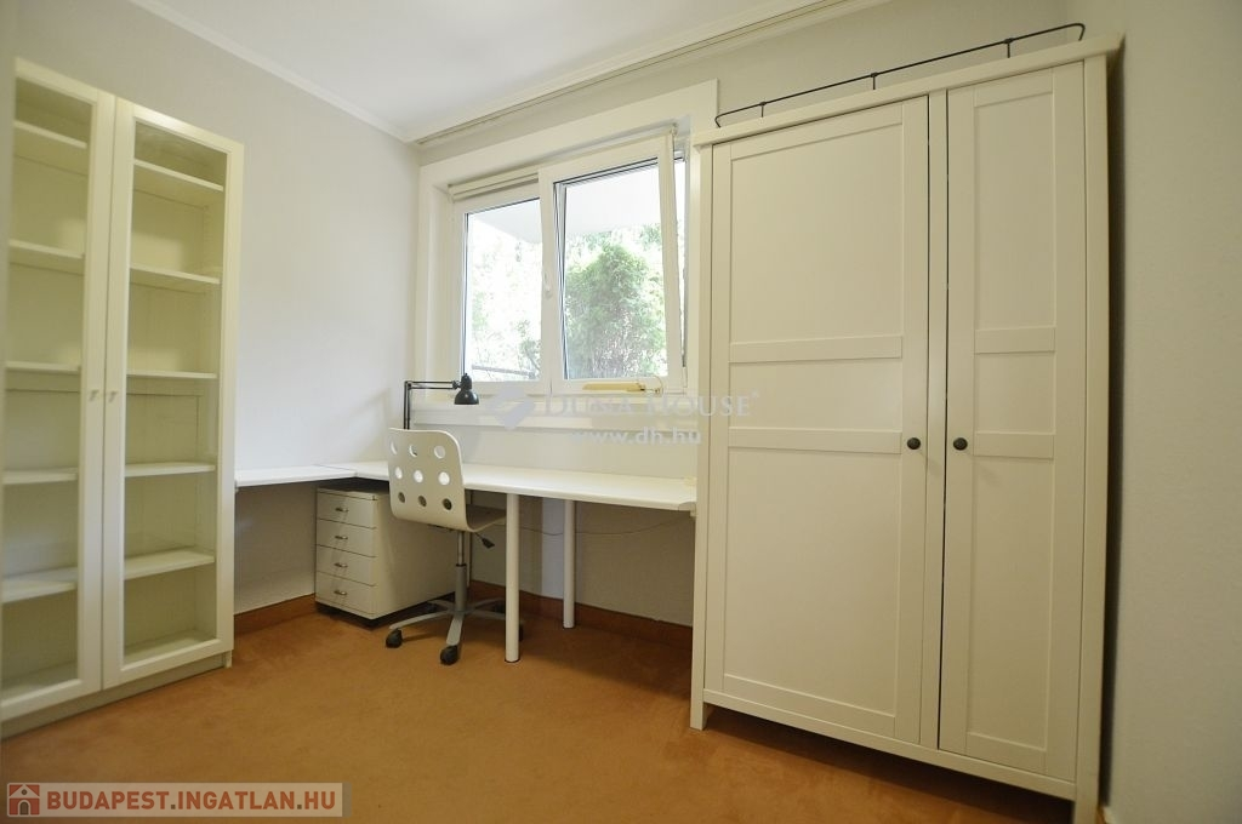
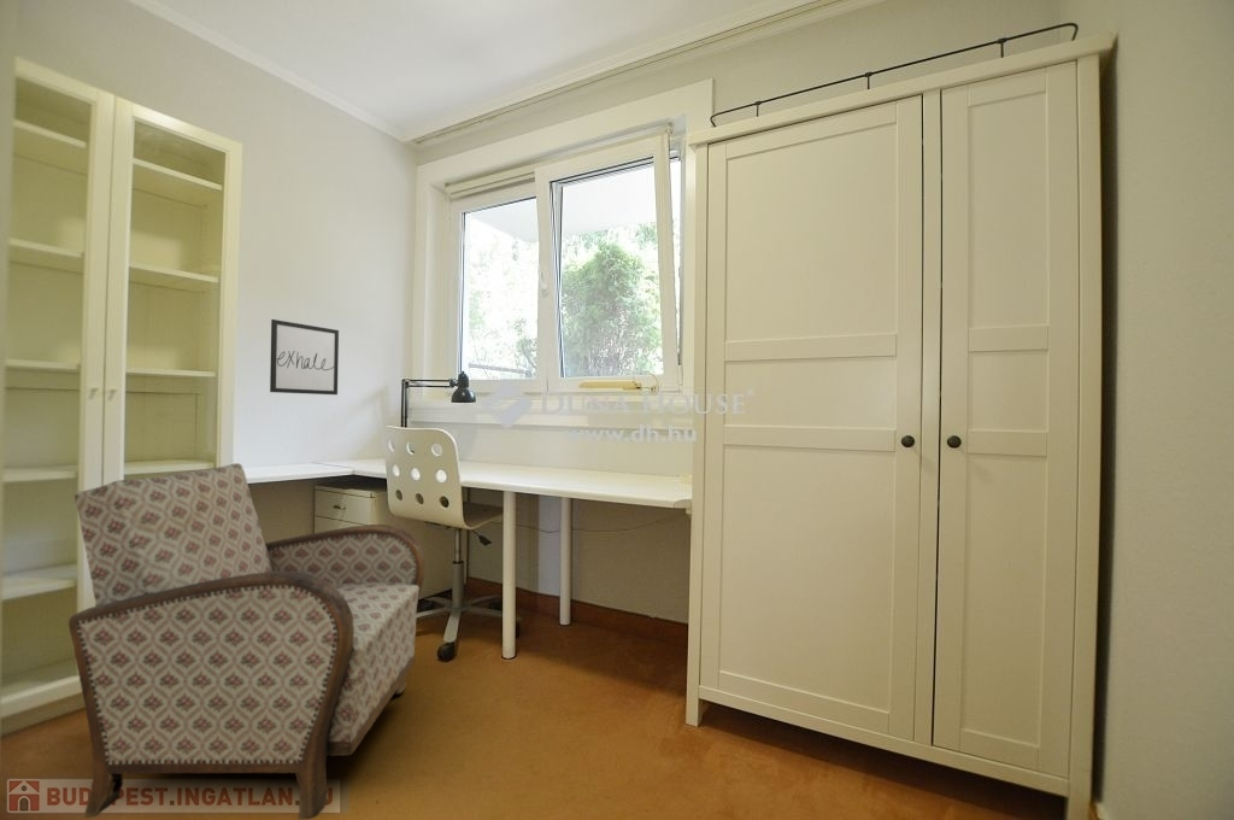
+ armchair [67,462,427,820]
+ wall art [269,318,340,396]
